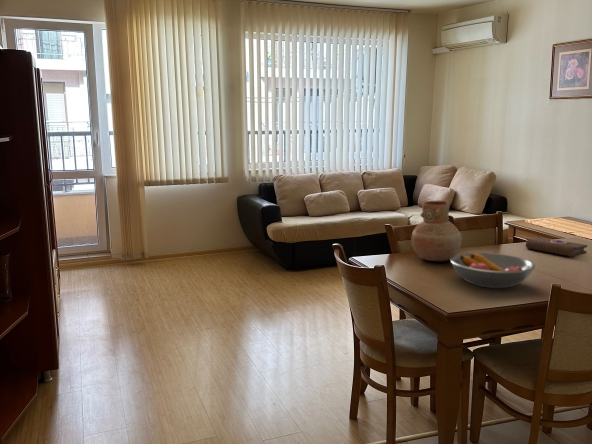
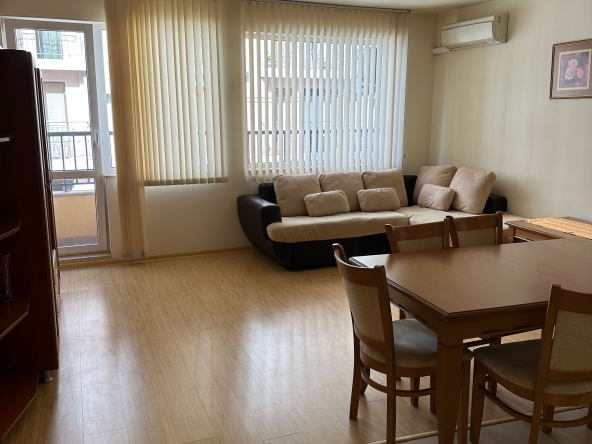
- fruit bowl [449,252,537,289]
- vase [411,200,463,262]
- book [525,237,588,258]
